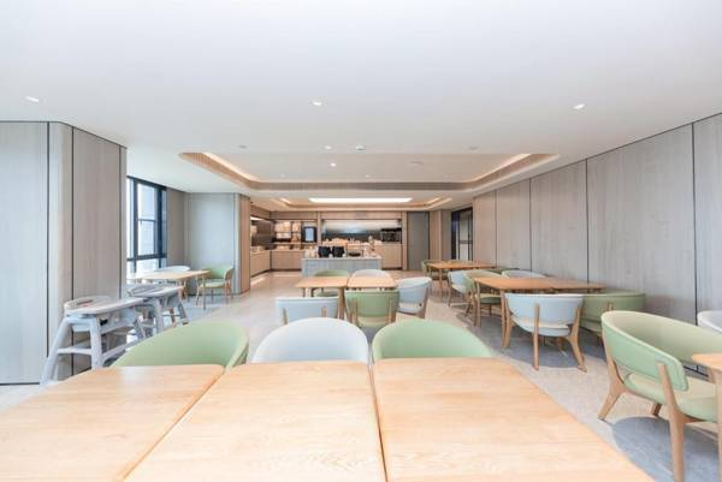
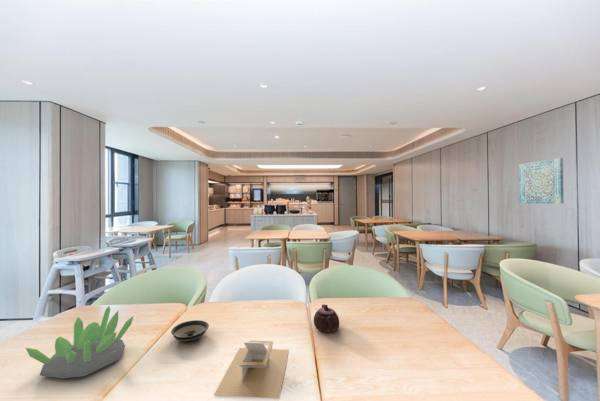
+ saucer [170,319,210,342]
+ napkin holder [213,339,290,399]
+ teapot [313,304,340,333]
+ succulent plant [25,305,134,379]
+ wall art [518,157,564,204]
